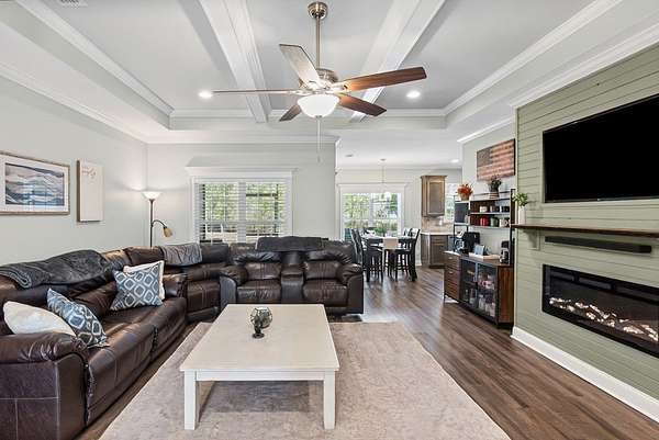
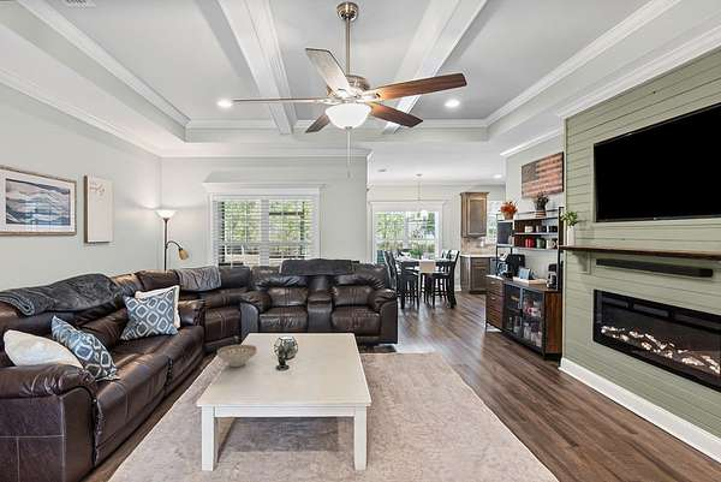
+ decorative bowl [216,344,258,368]
